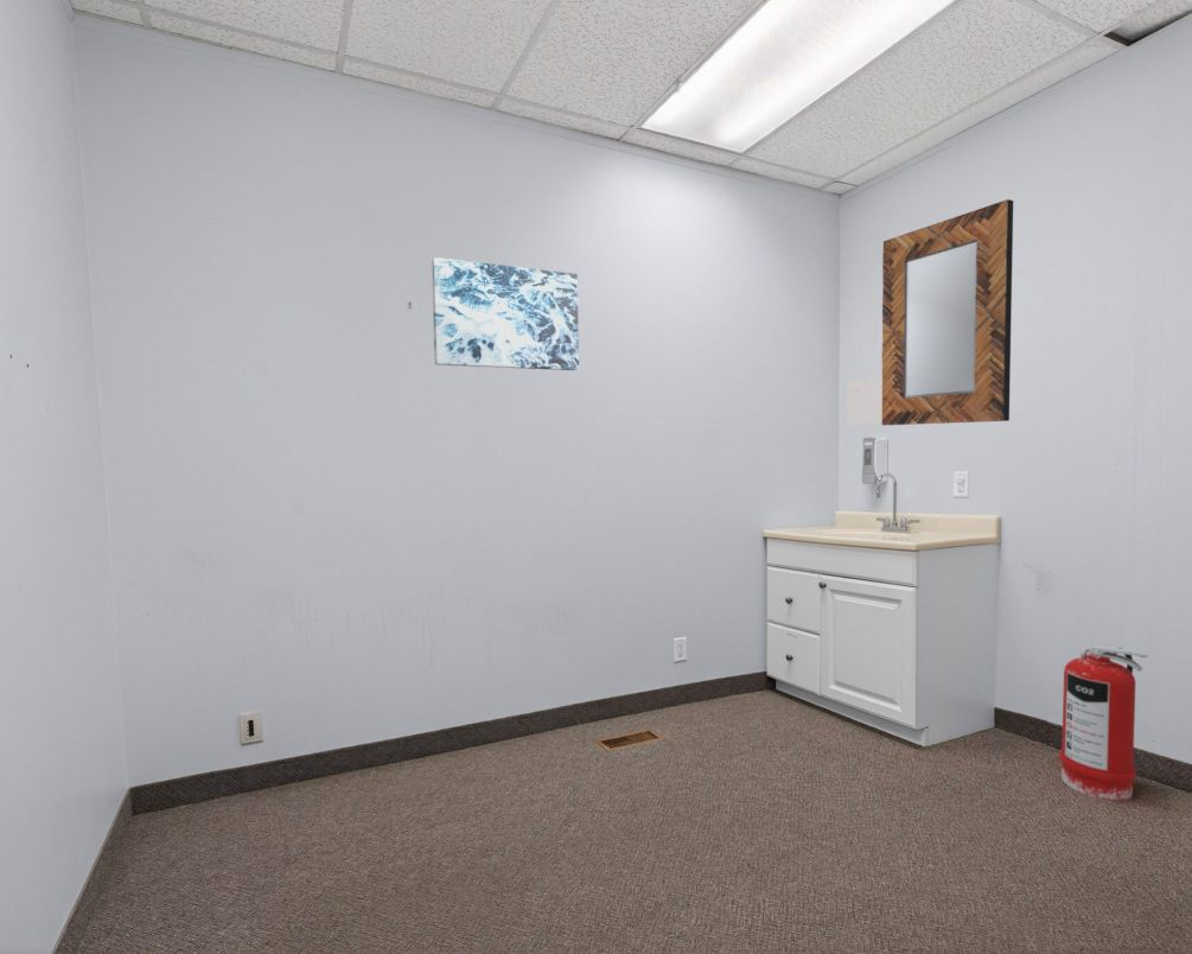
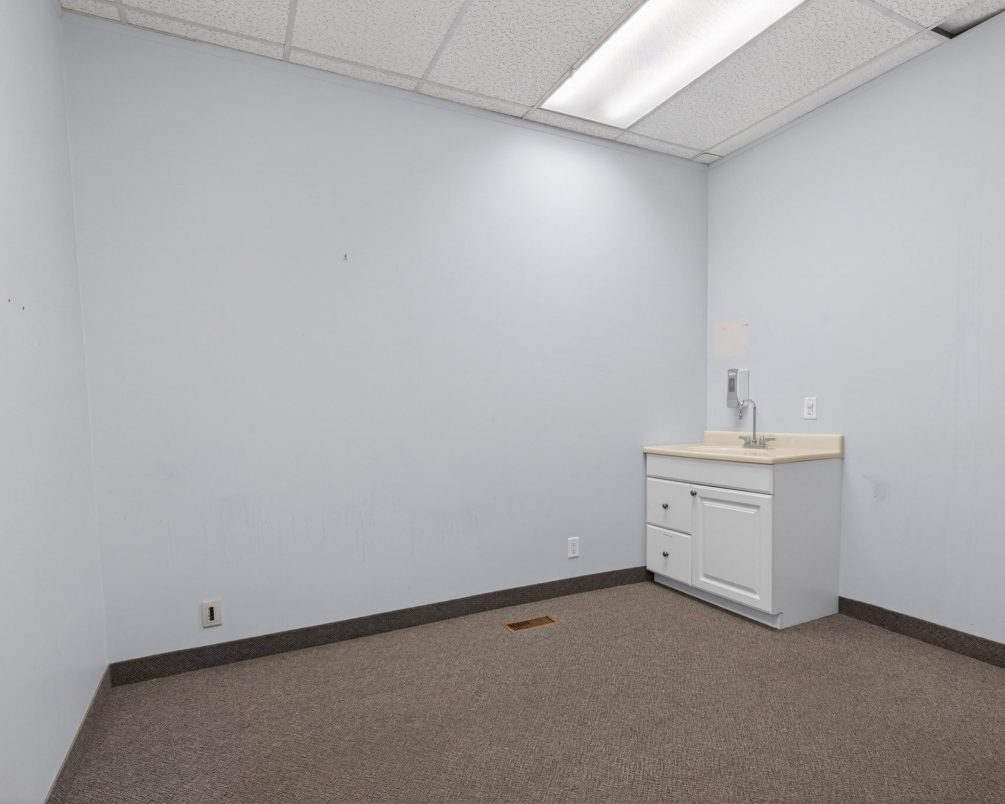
- home mirror [881,198,1014,426]
- wall art [431,256,580,371]
- fire extinguisher [1058,644,1149,801]
